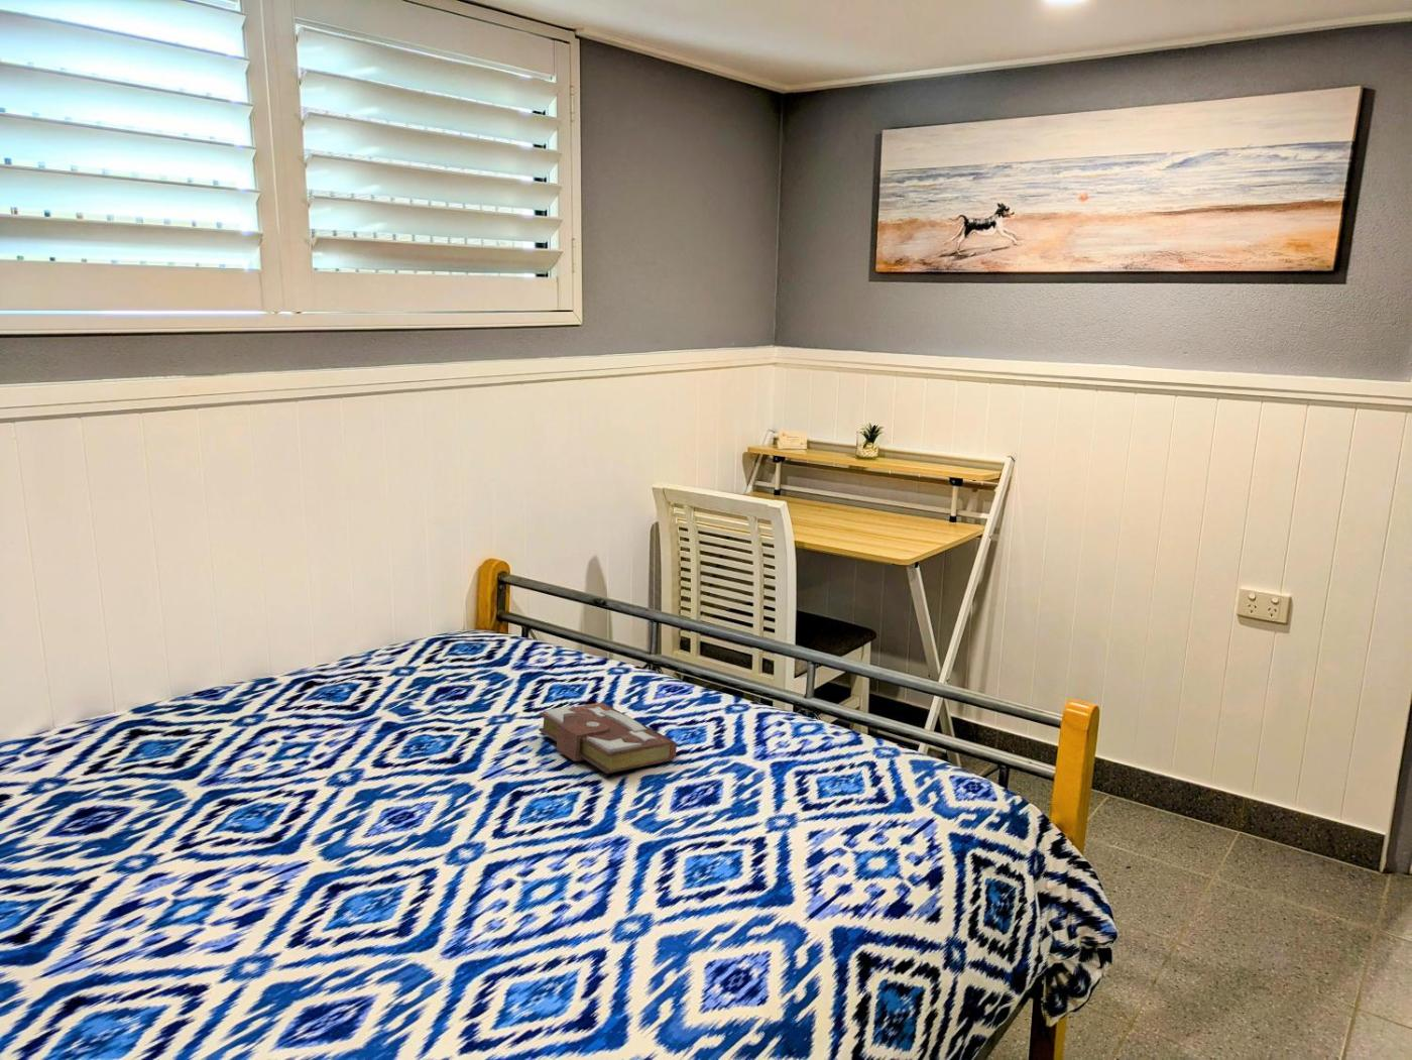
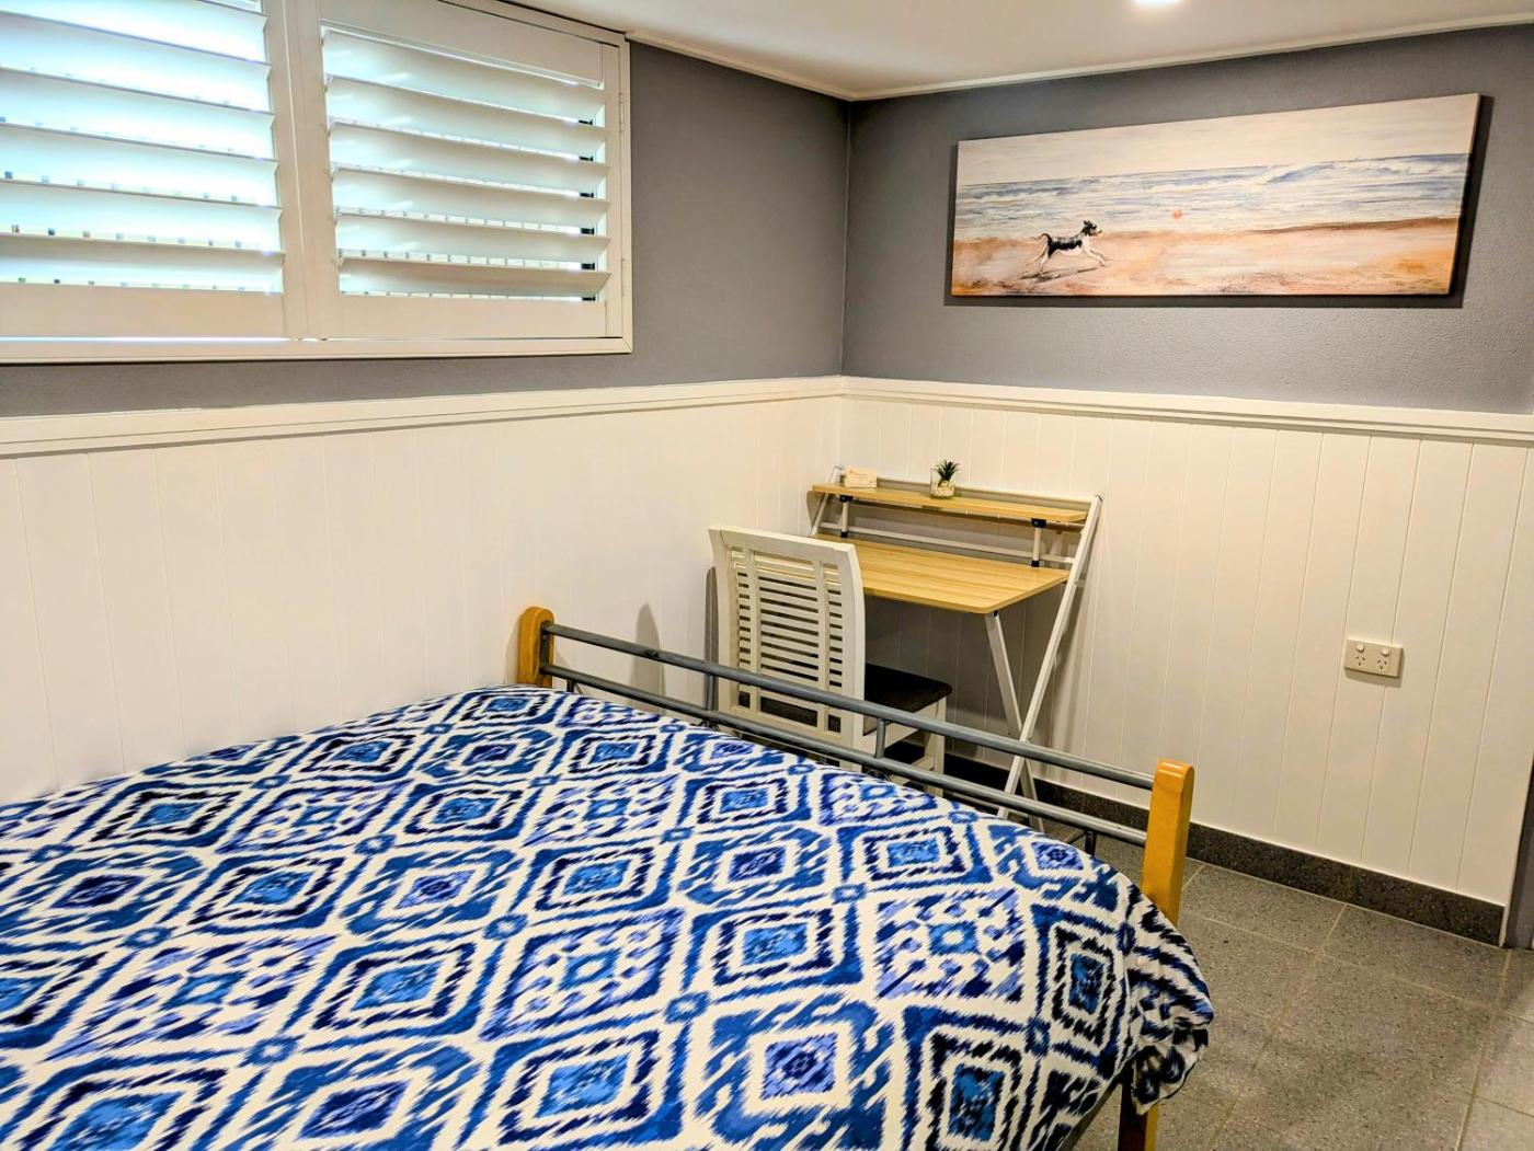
- book [538,701,678,775]
